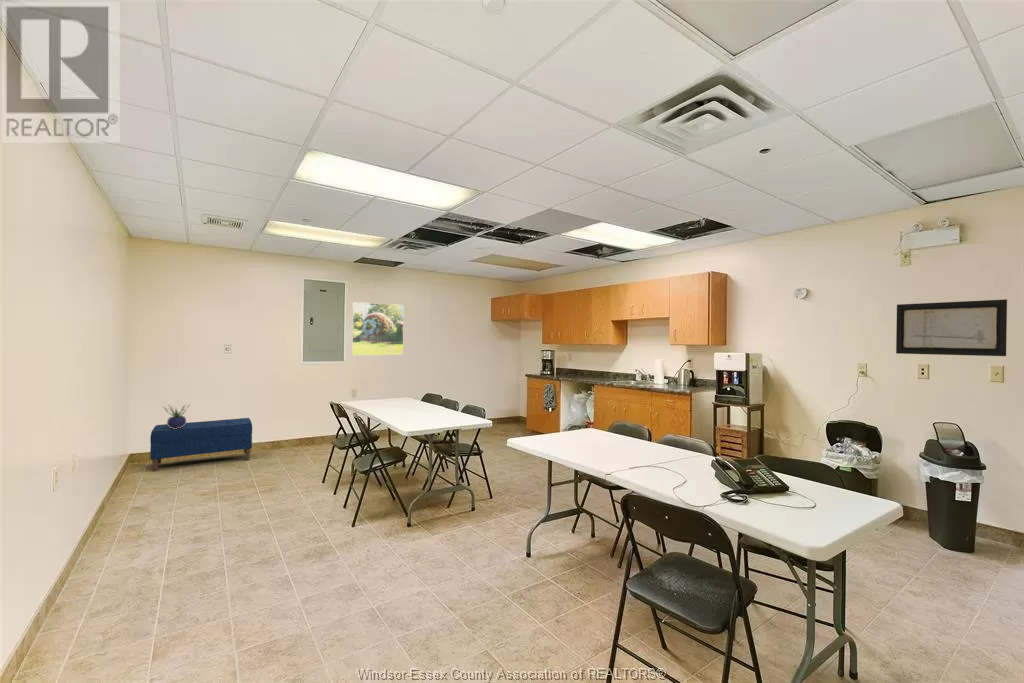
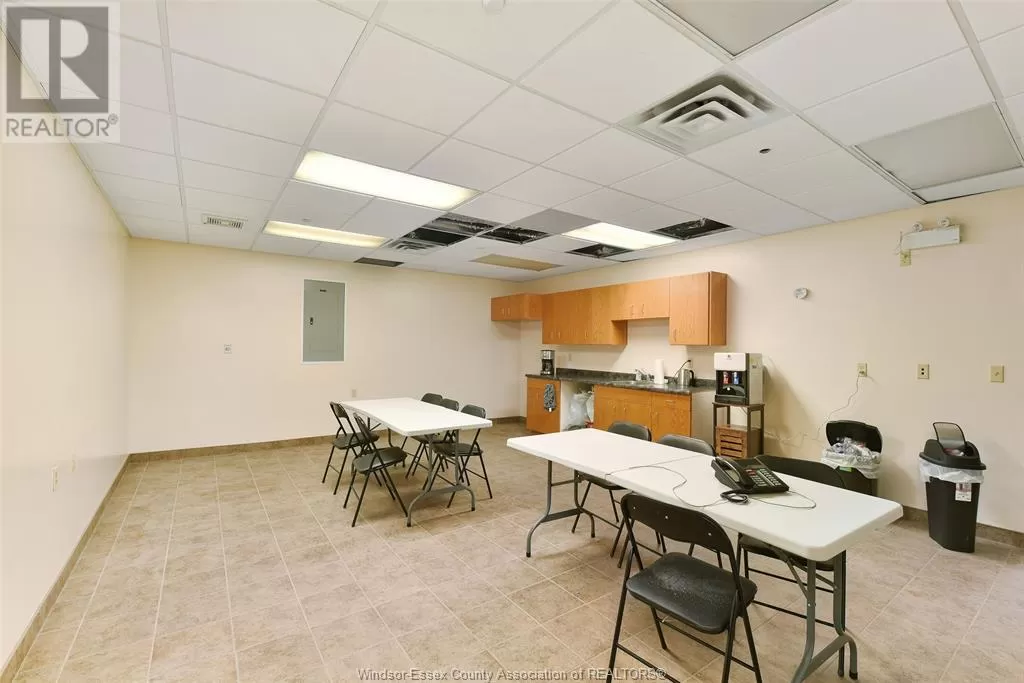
- bench [149,417,253,473]
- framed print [351,301,405,356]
- potted plant [162,403,190,429]
- wall art [895,298,1008,357]
